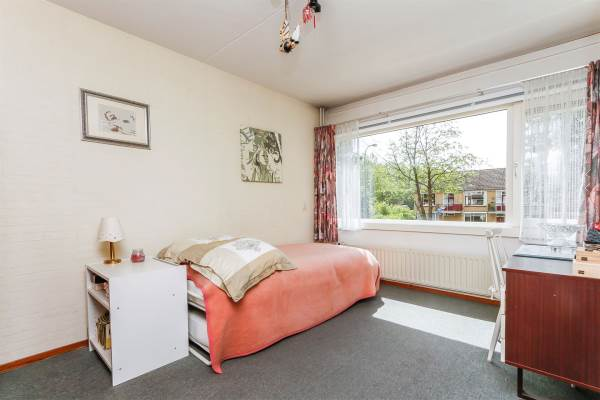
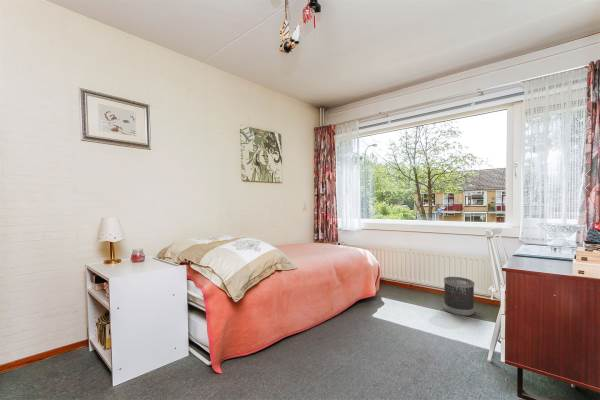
+ wastebasket [443,276,475,317]
